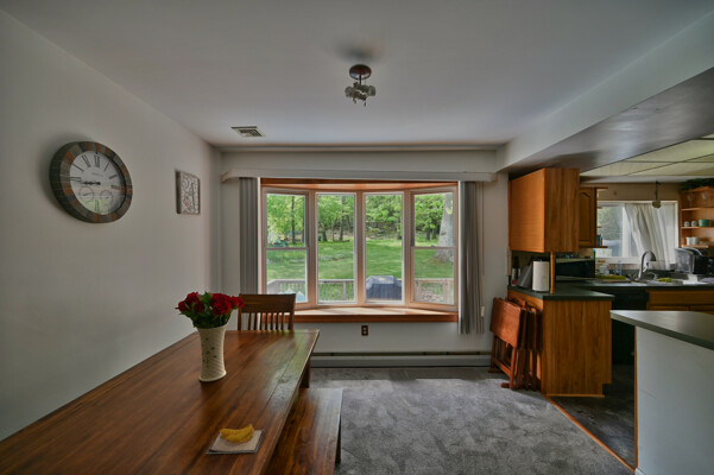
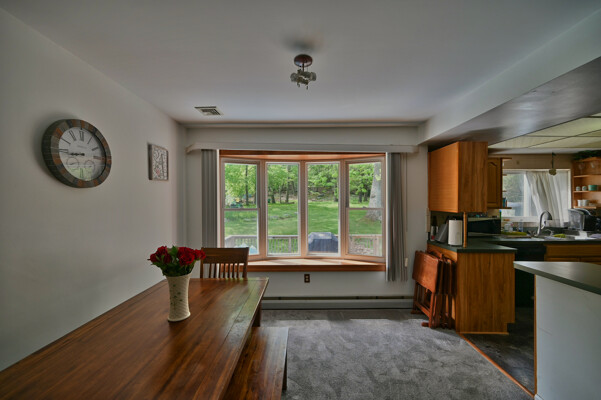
- banana [206,422,265,455]
